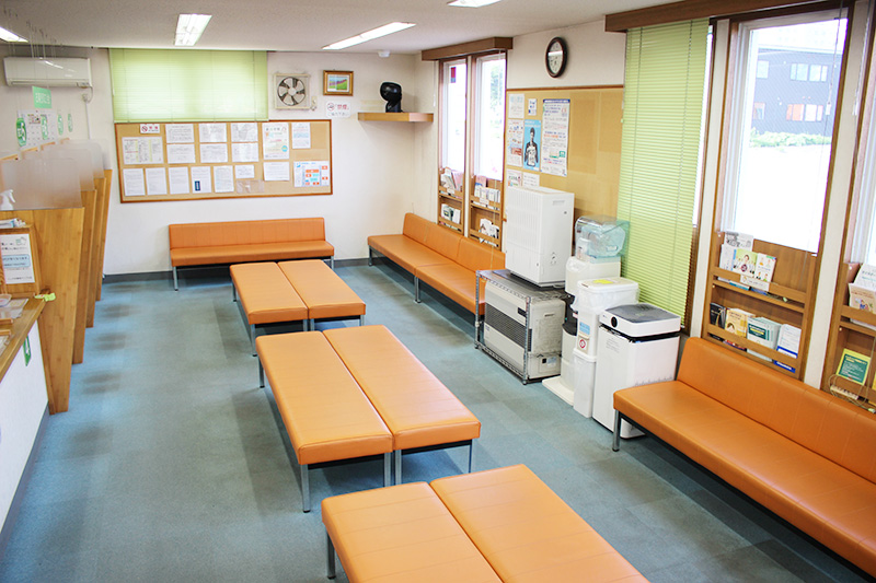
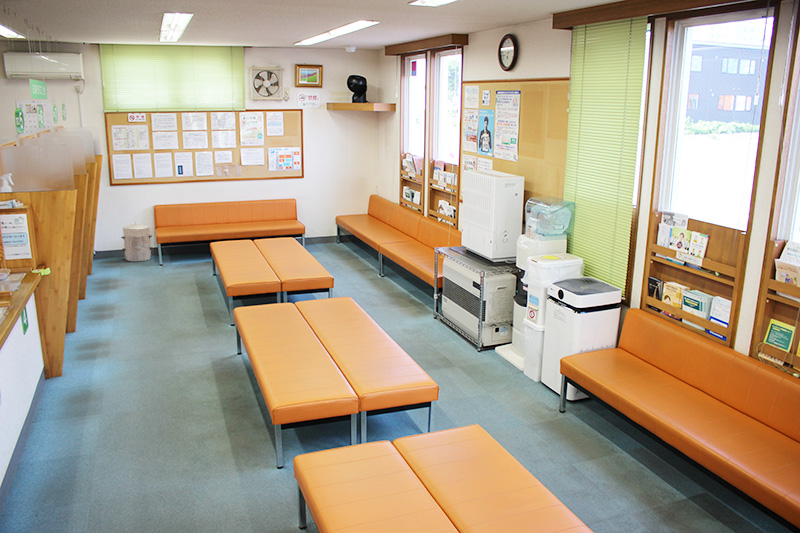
+ waste bin [121,223,154,262]
